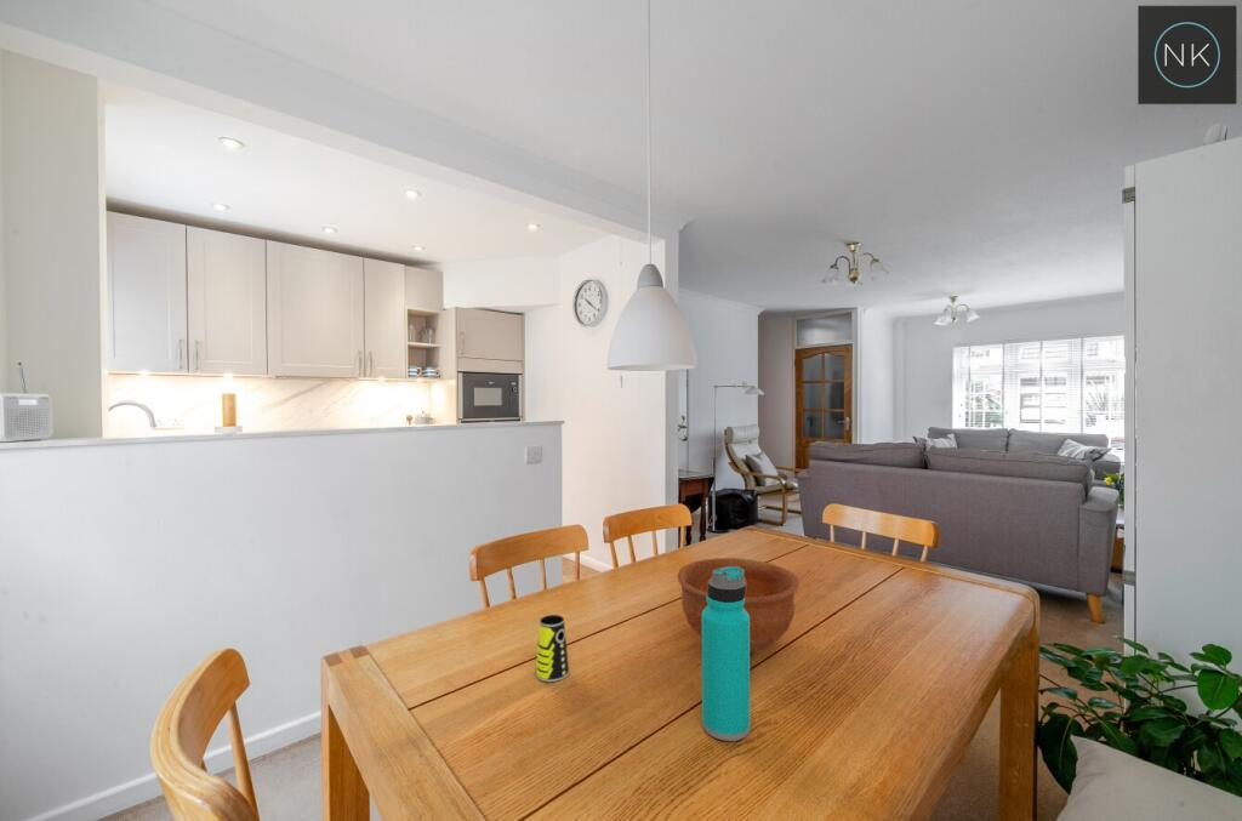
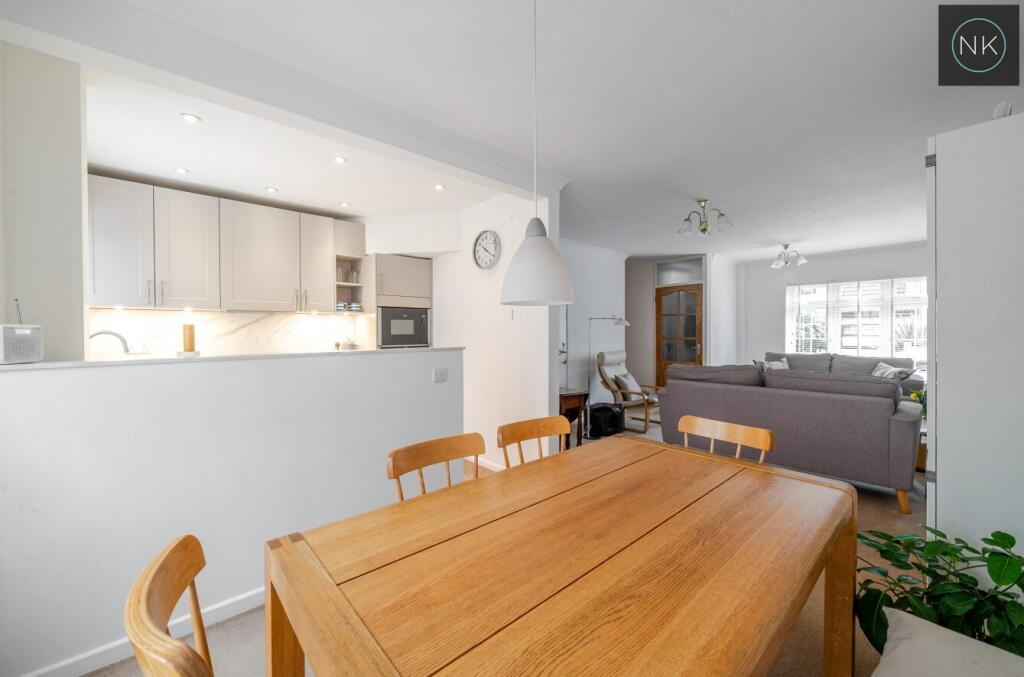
- water bottle [701,566,751,742]
- cup [535,614,570,683]
- bowl [676,557,801,655]
